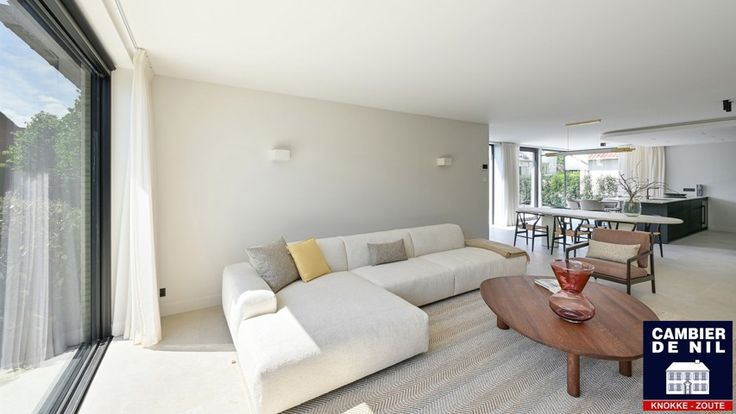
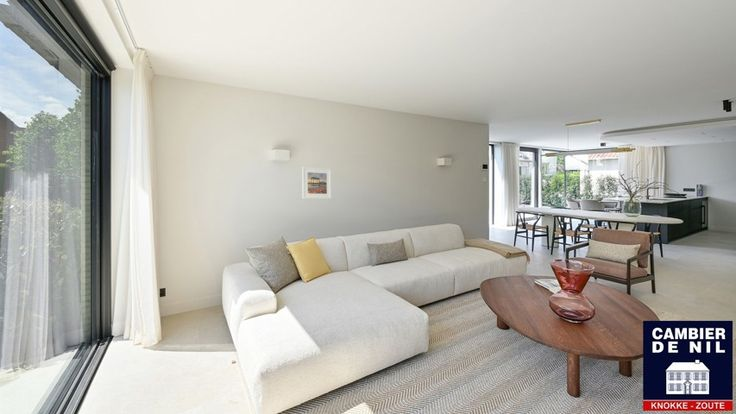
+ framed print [301,166,332,200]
